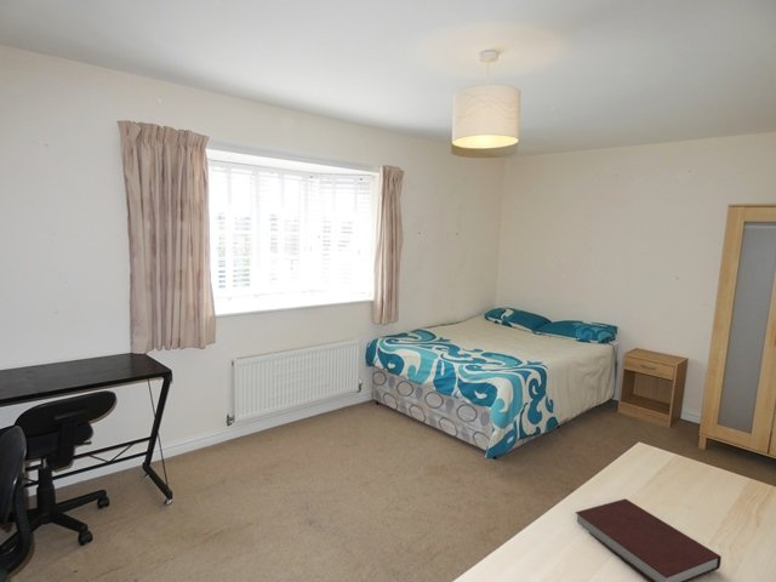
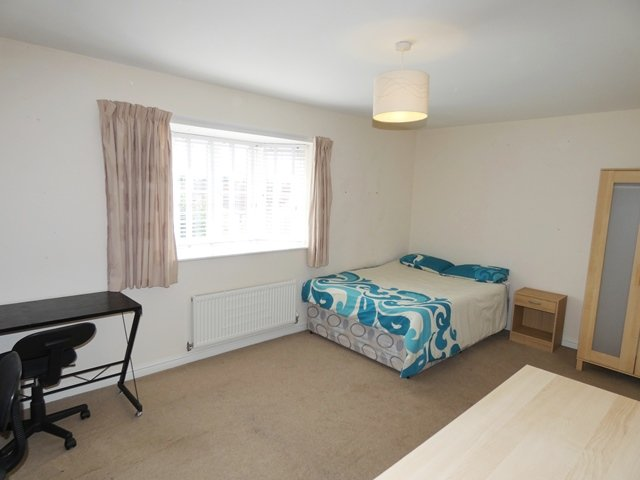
- notebook [575,497,723,582]
